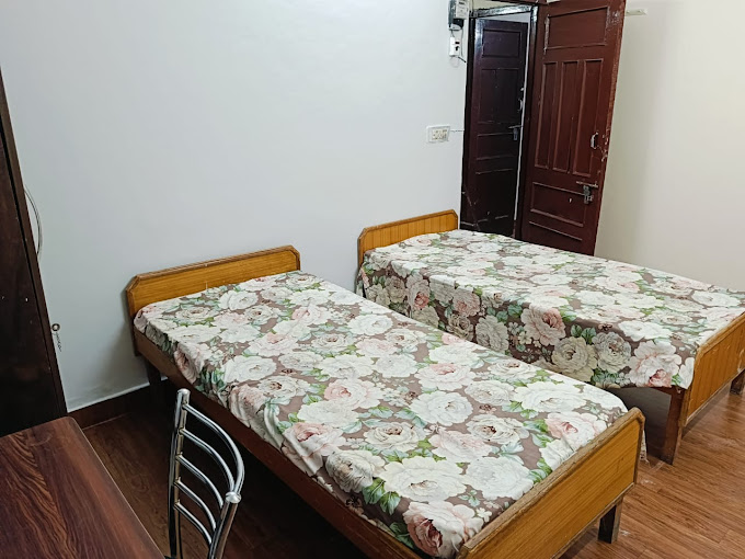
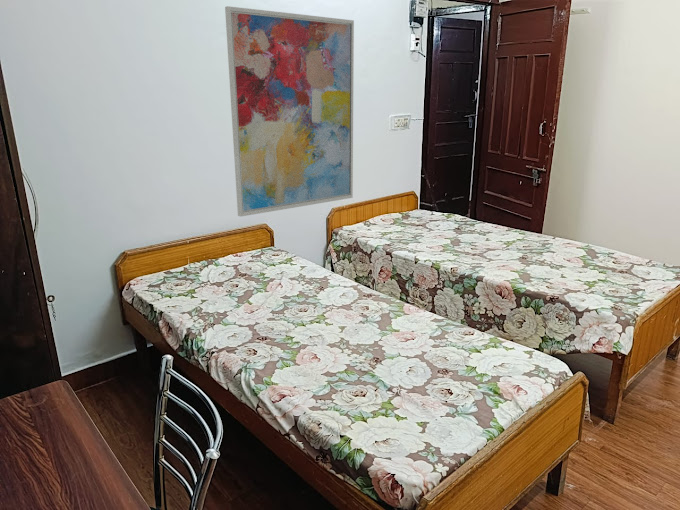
+ wall art [224,5,355,218]
